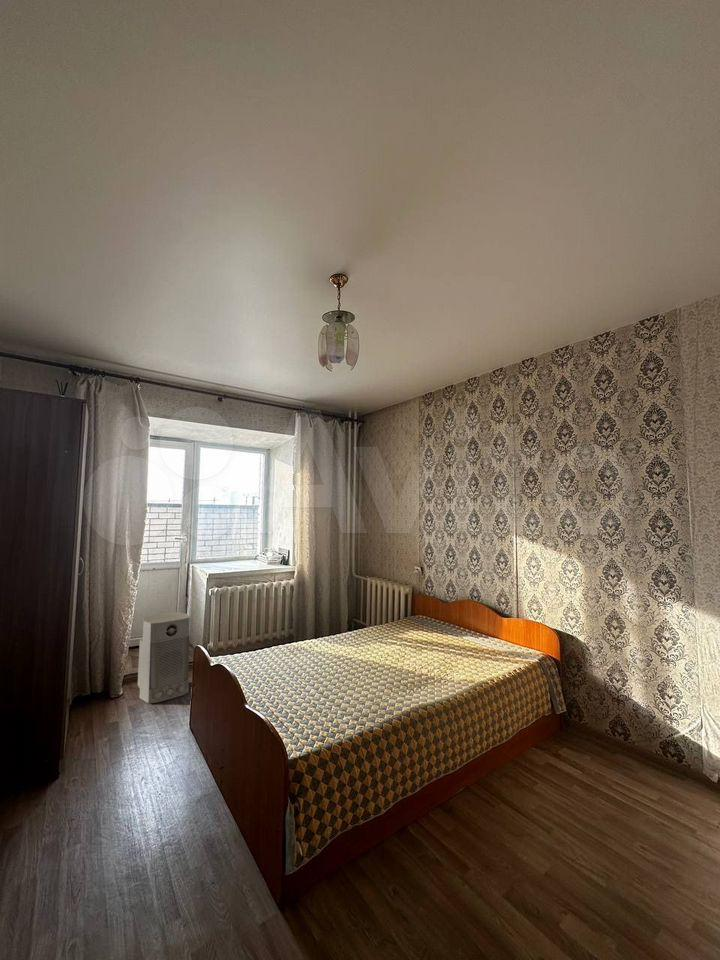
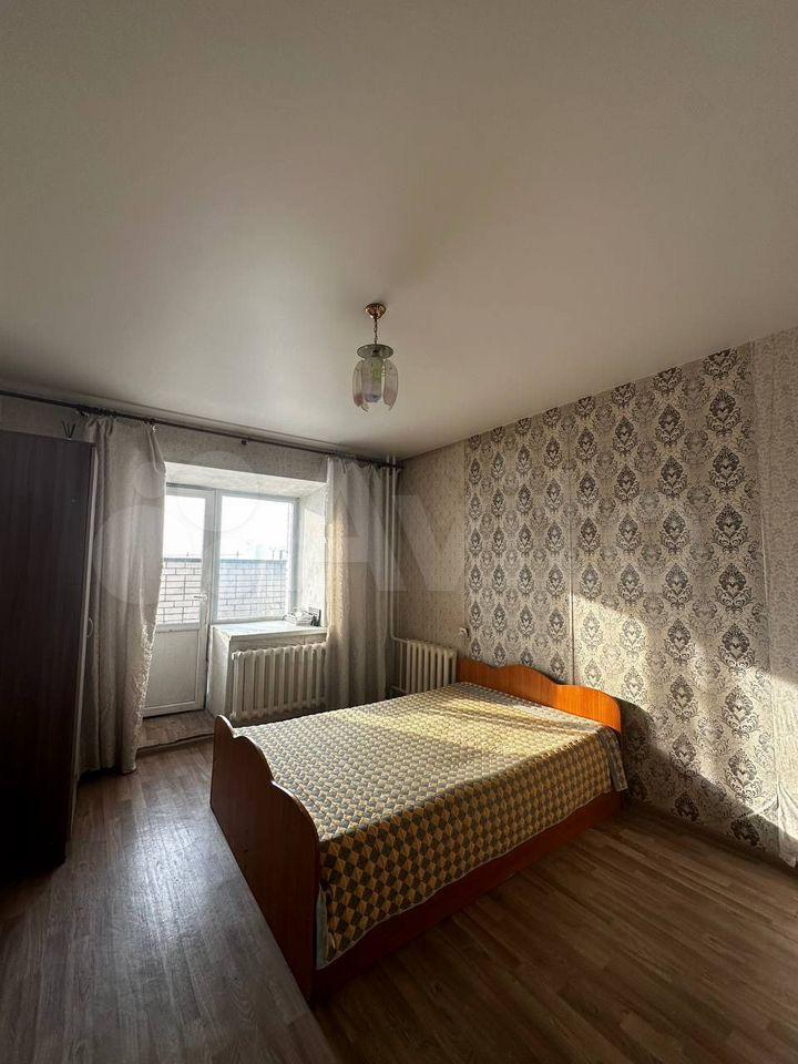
- air purifier [137,611,190,704]
